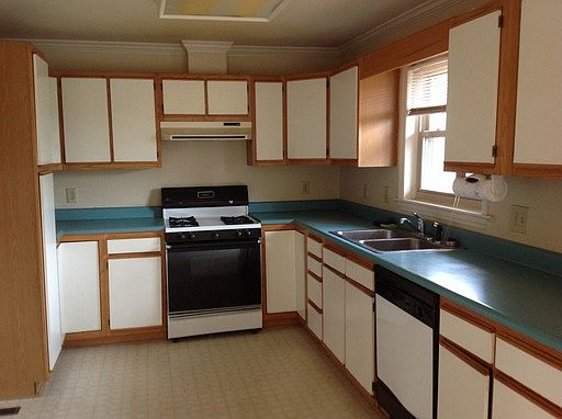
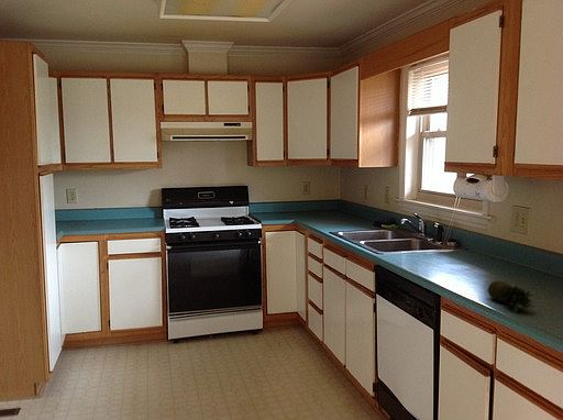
+ fruit [486,279,536,313]
